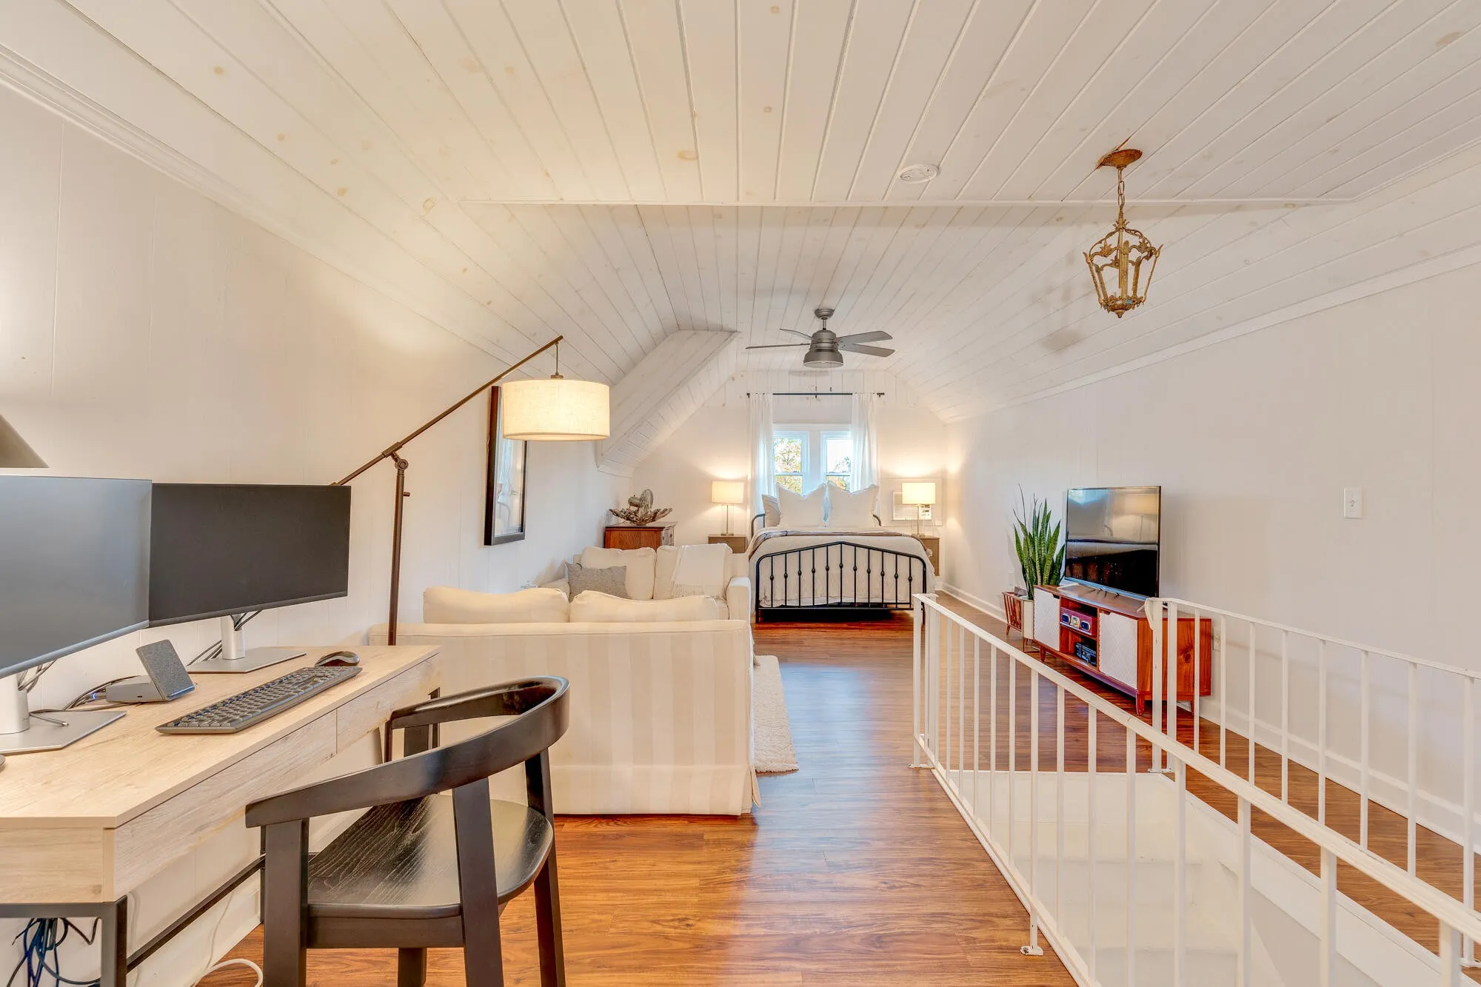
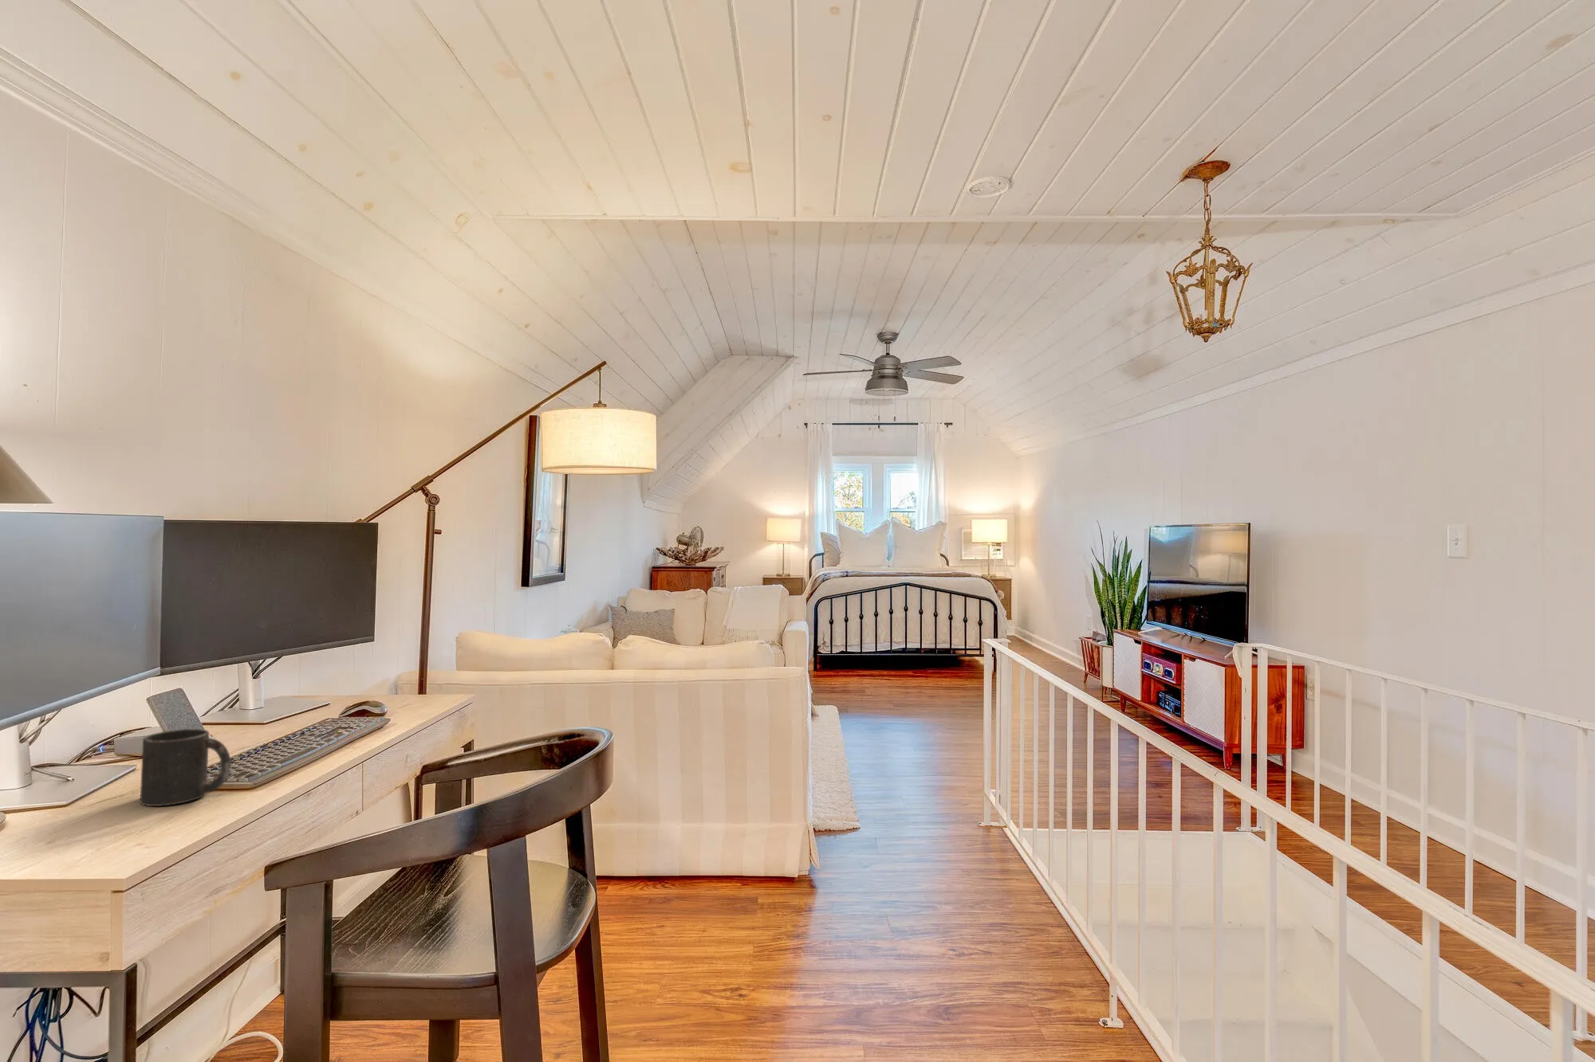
+ mug [140,728,231,807]
